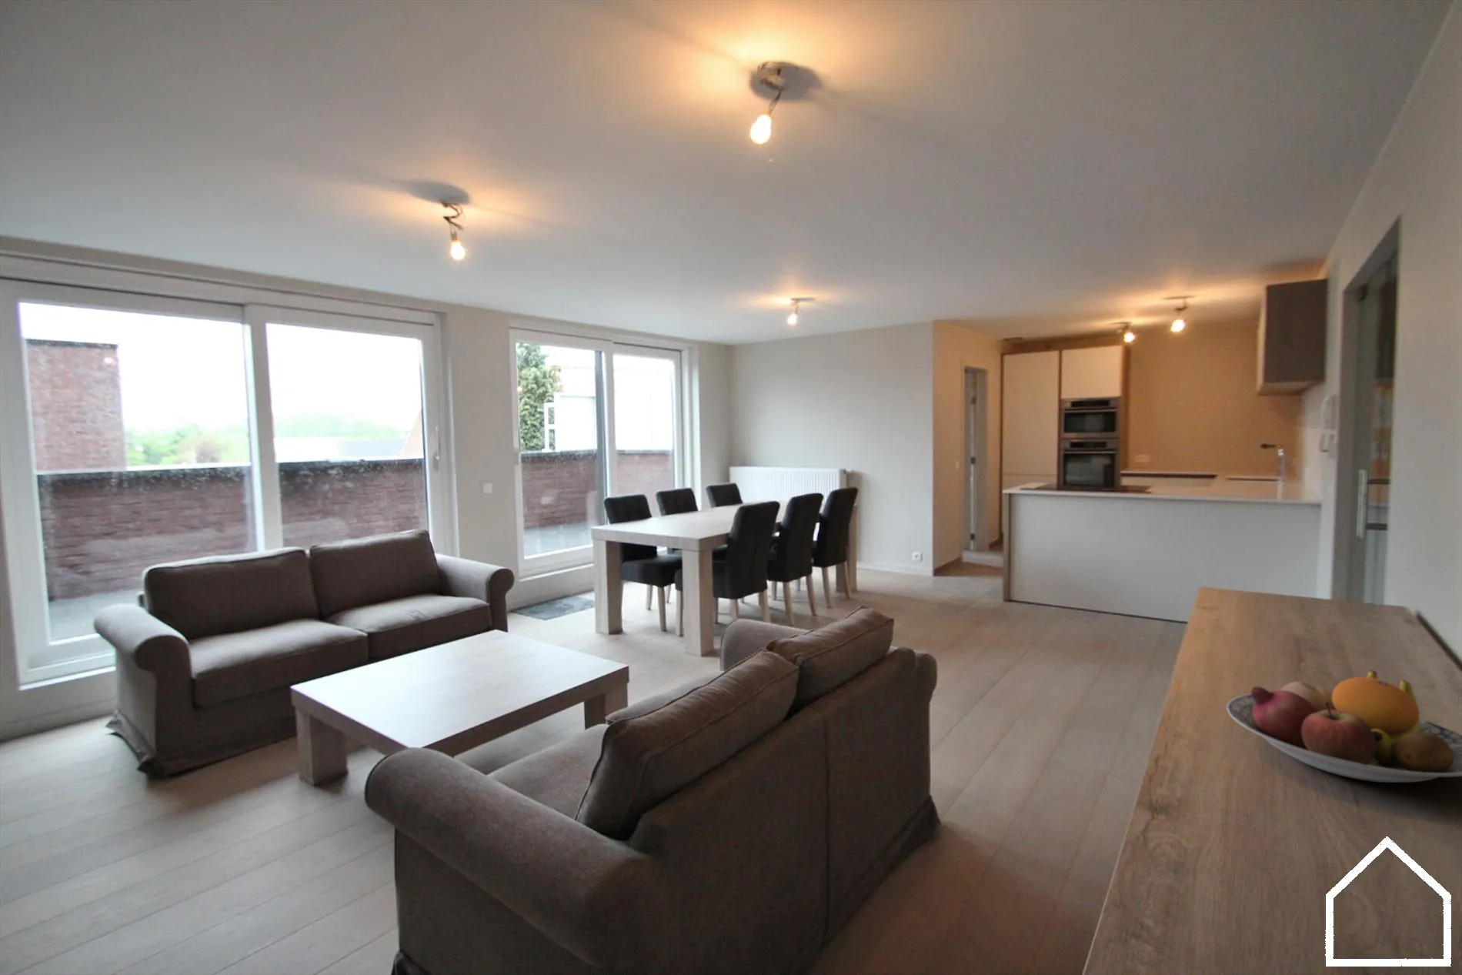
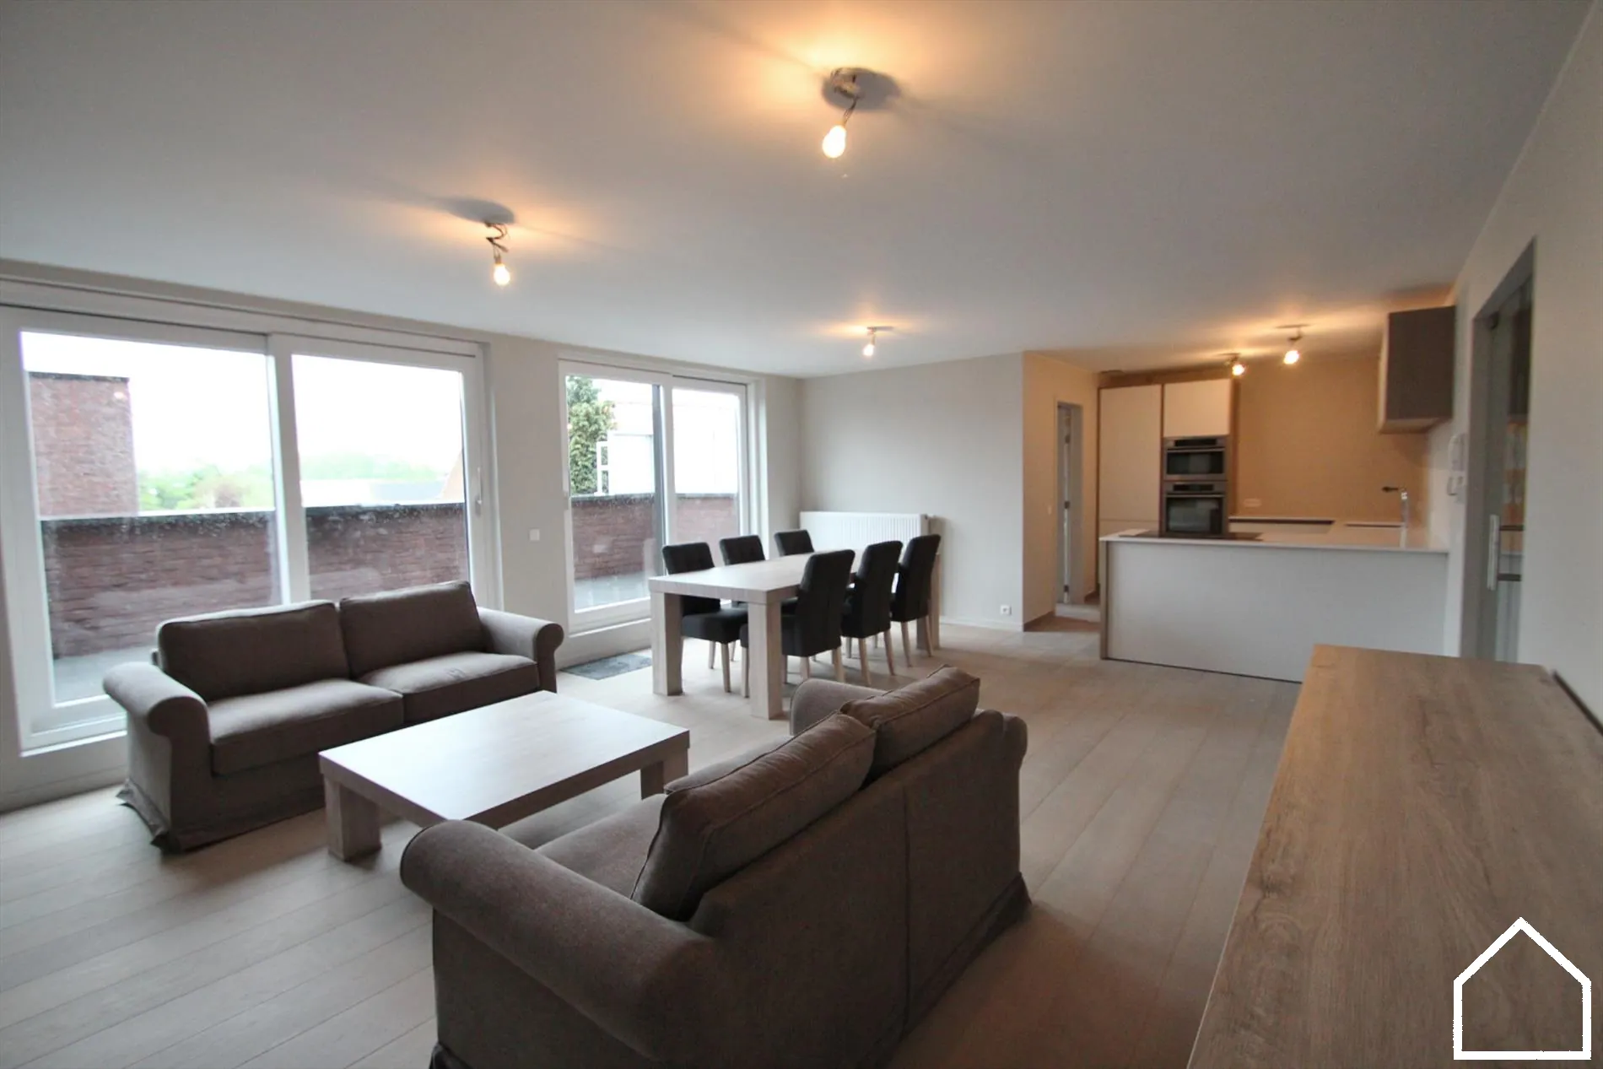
- fruit bowl [1226,669,1462,783]
